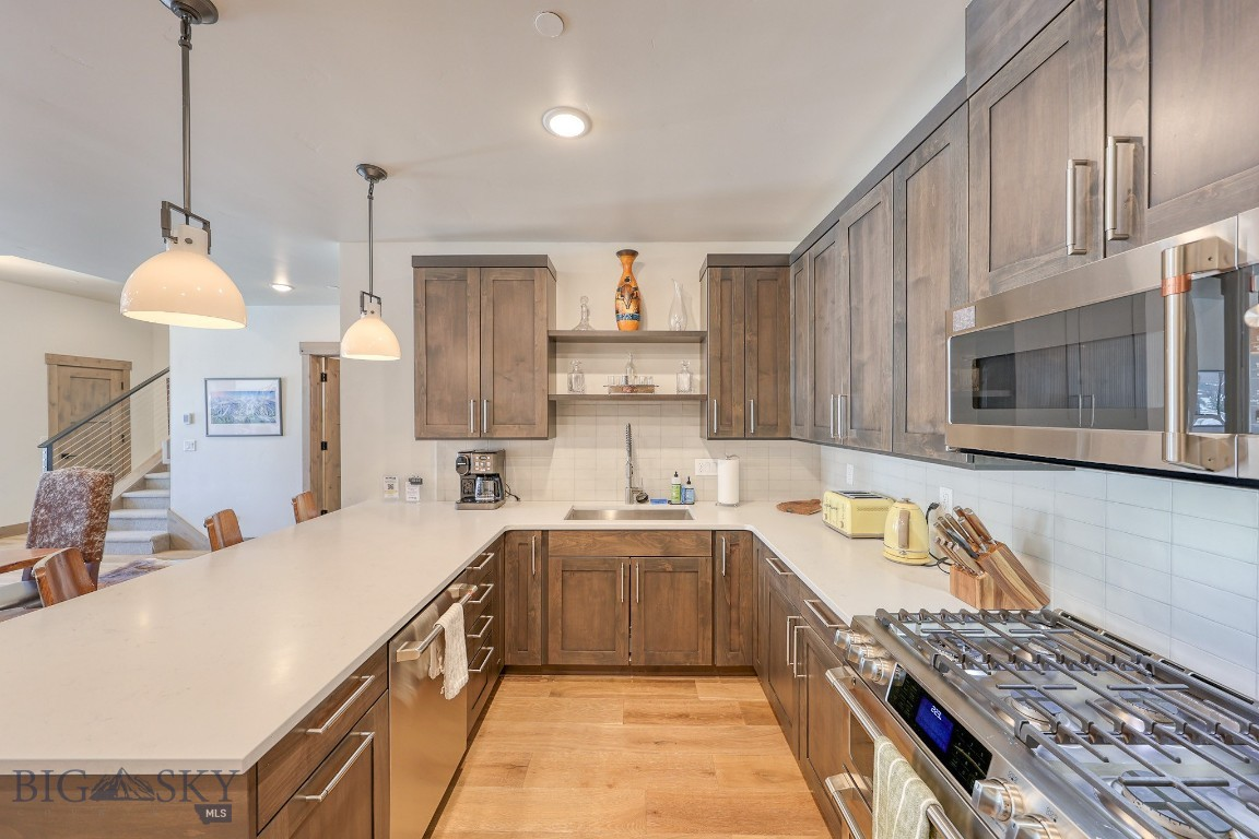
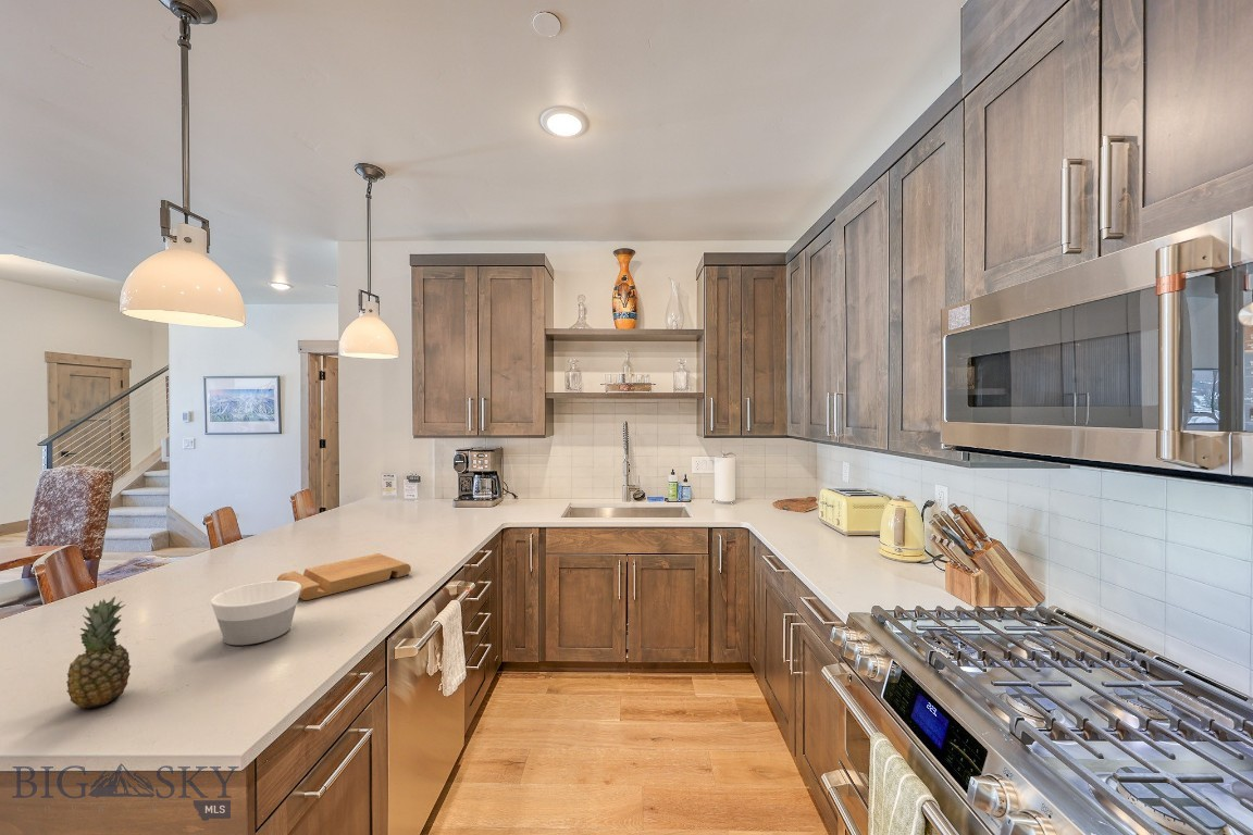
+ bowl [210,579,301,646]
+ fruit [65,596,132,709]
+ cutting board [276,552,412,601]
